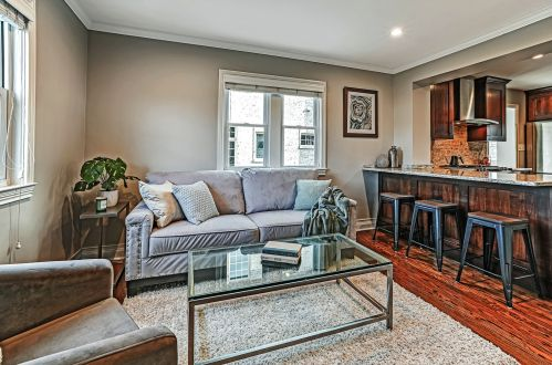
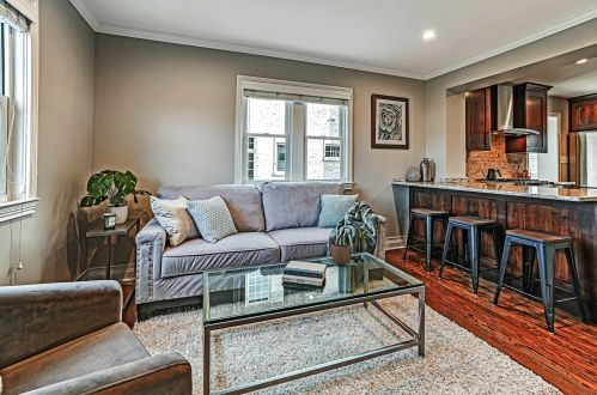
+ decorative bowl [330,243,354,267]
